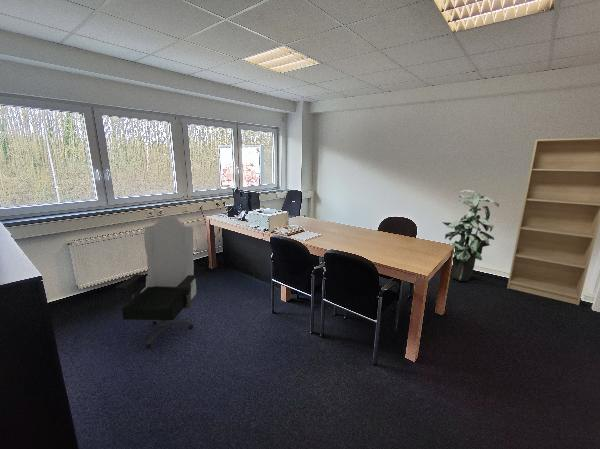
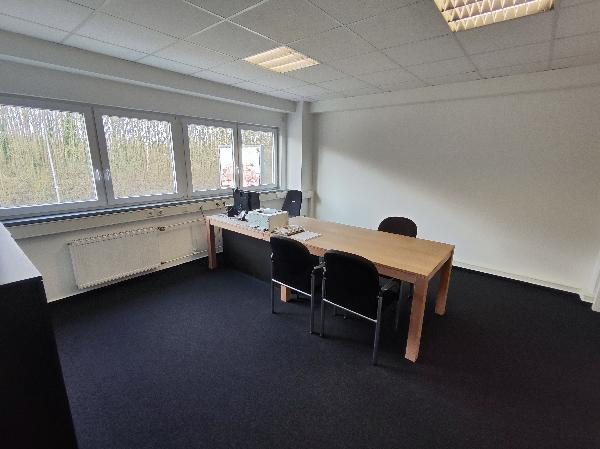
- bookshelf [506,136,600,306]
- office chair [114,214,198,350]
- indoor plant [441,189,500,282]
